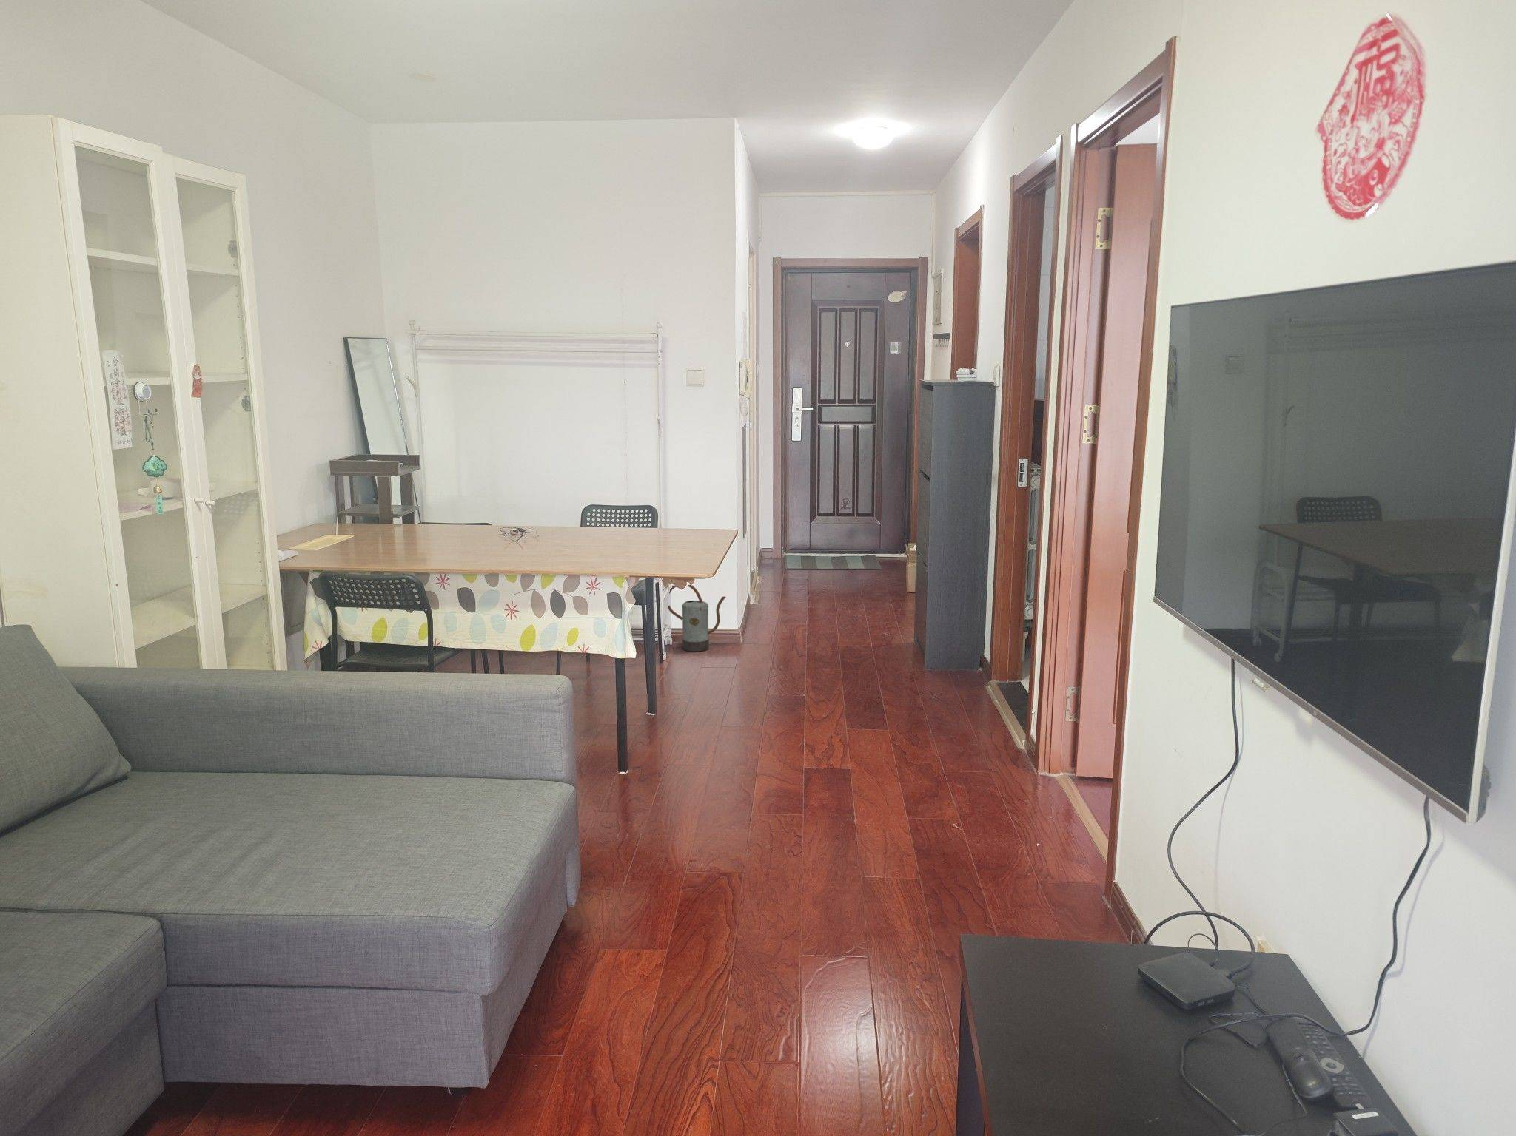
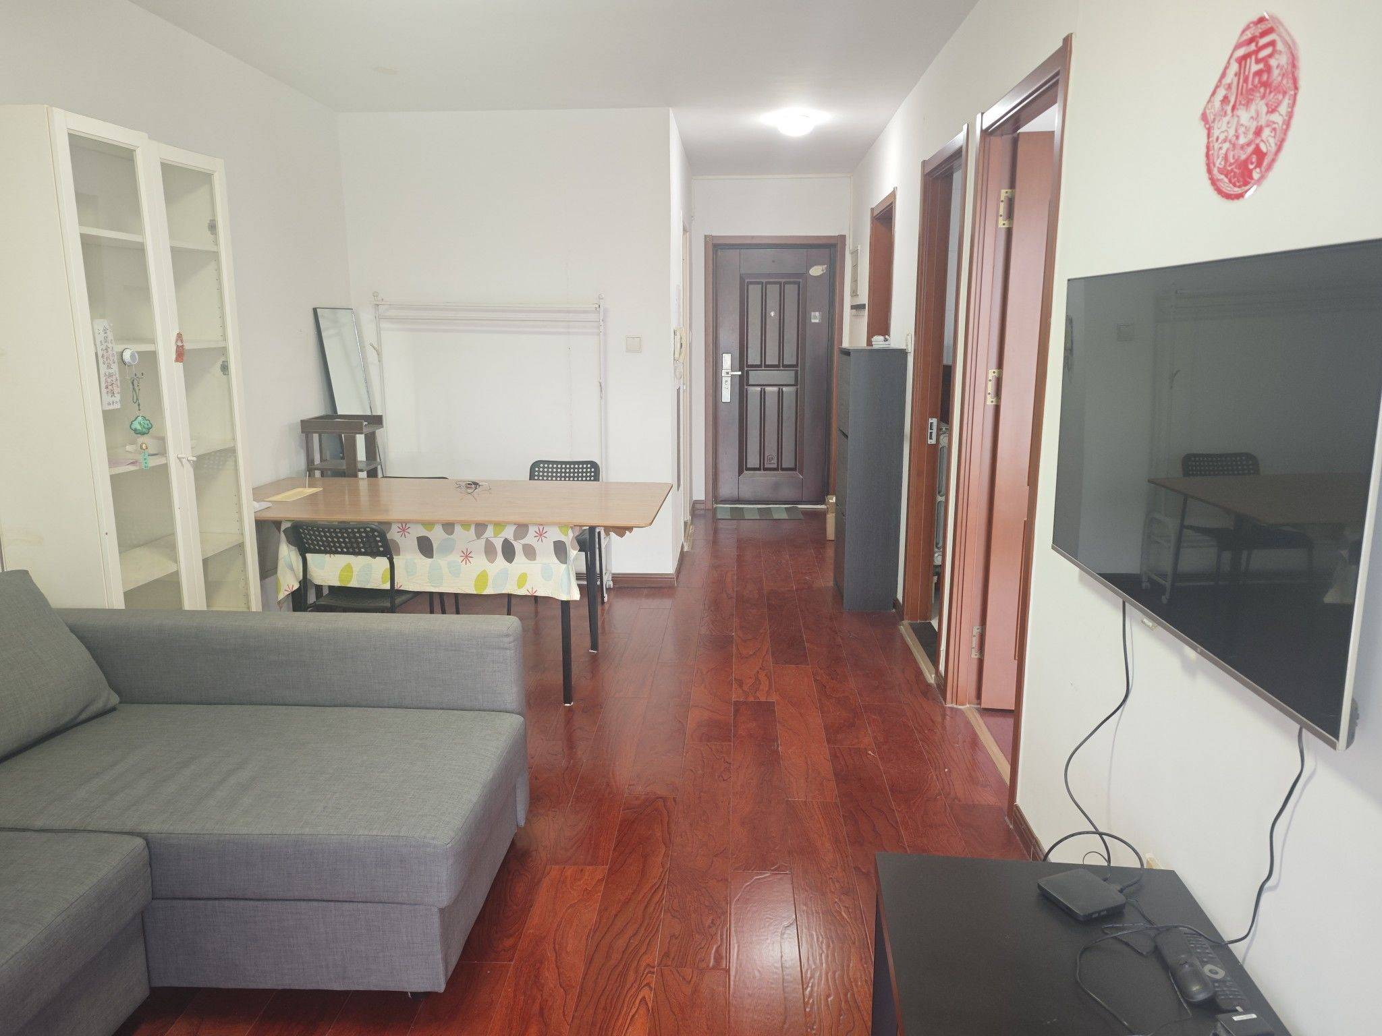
- watering can [667,584,726,653]
